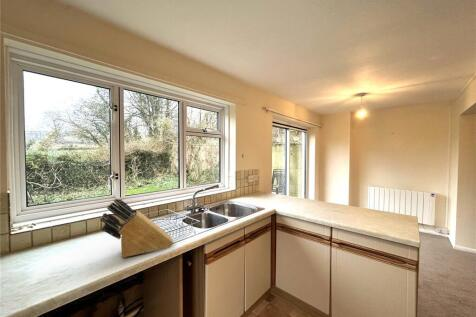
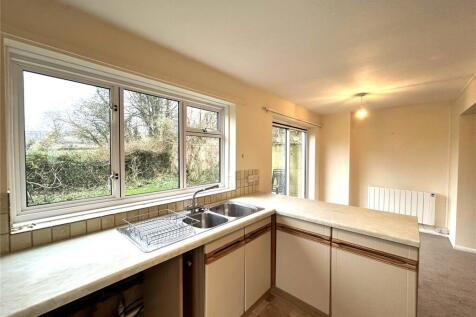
- knife block [99,198,174,258]
